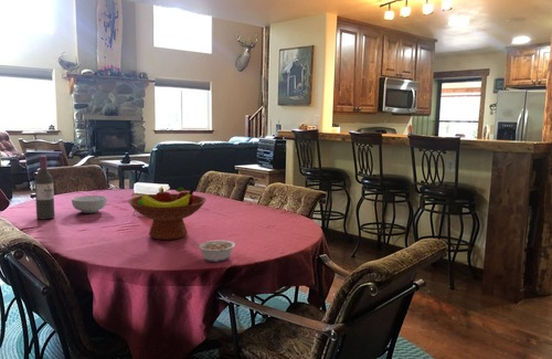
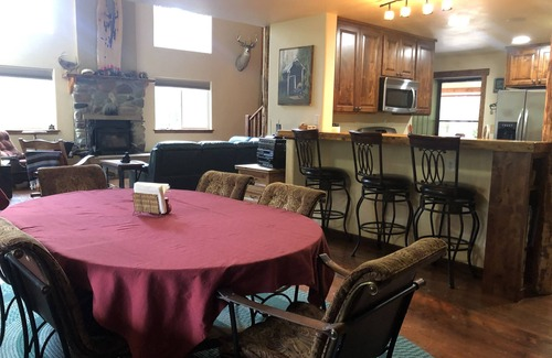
- wine bottle [34,155,56,220]
- legume [190,240,236,263]
- cereal bowl [71,194,108,214]
- fruit bowl [127,187,208,241]
